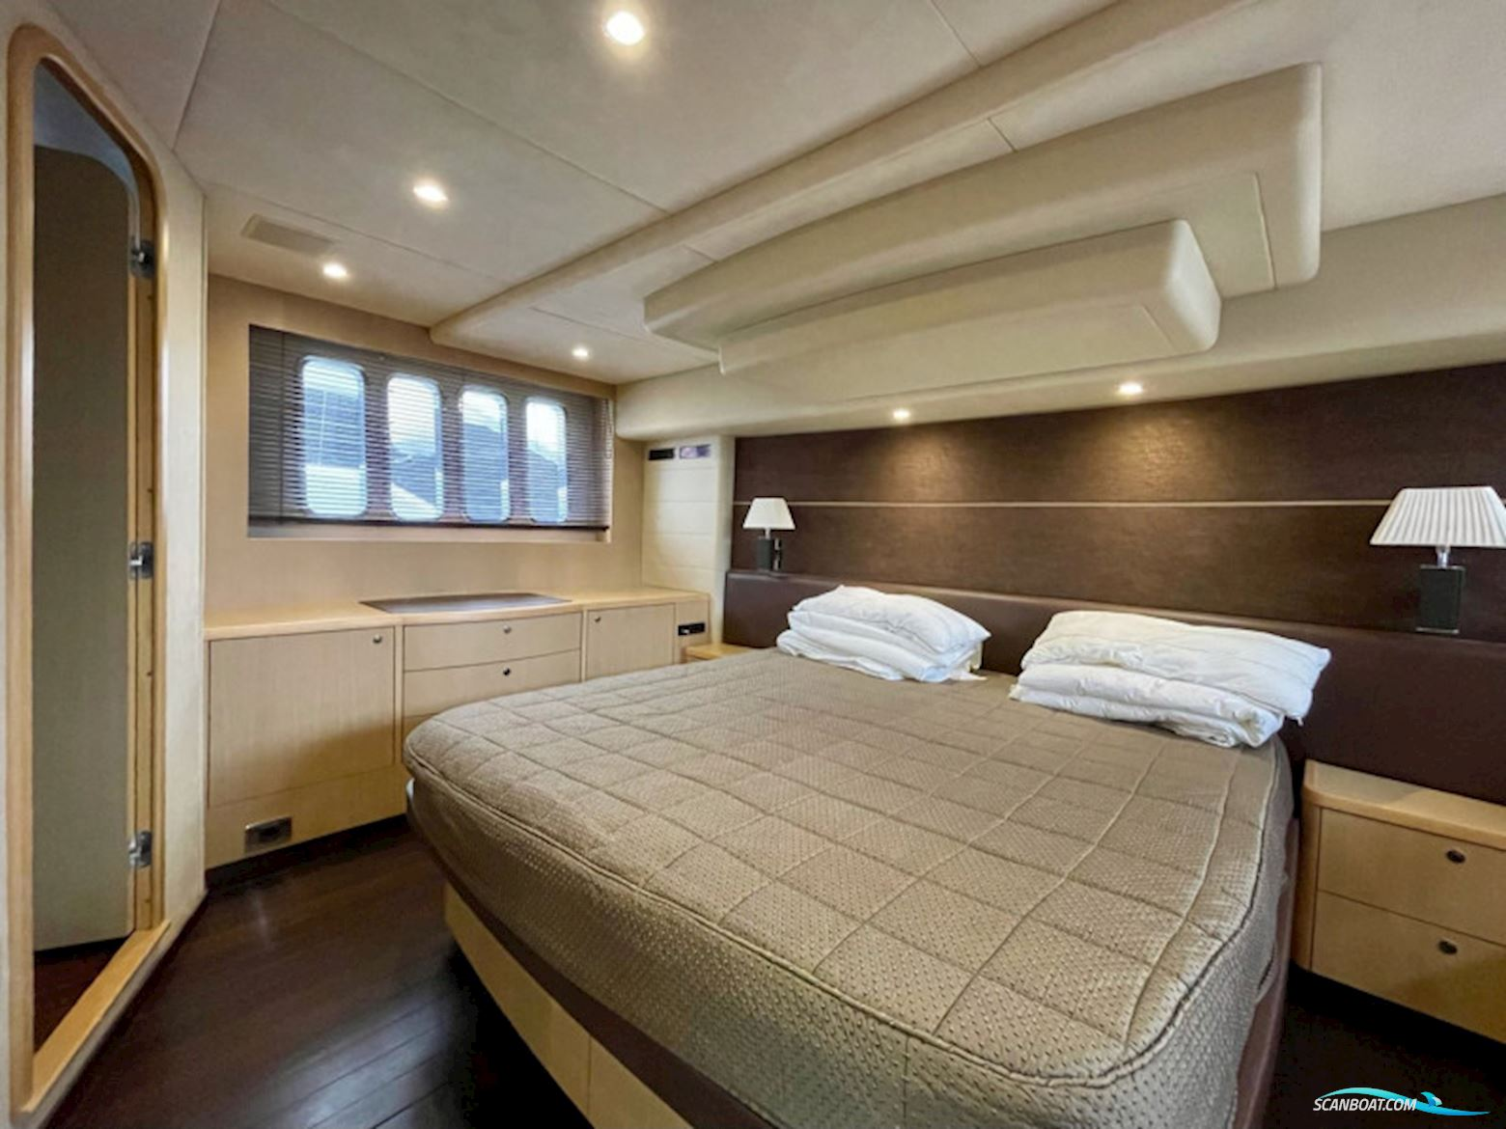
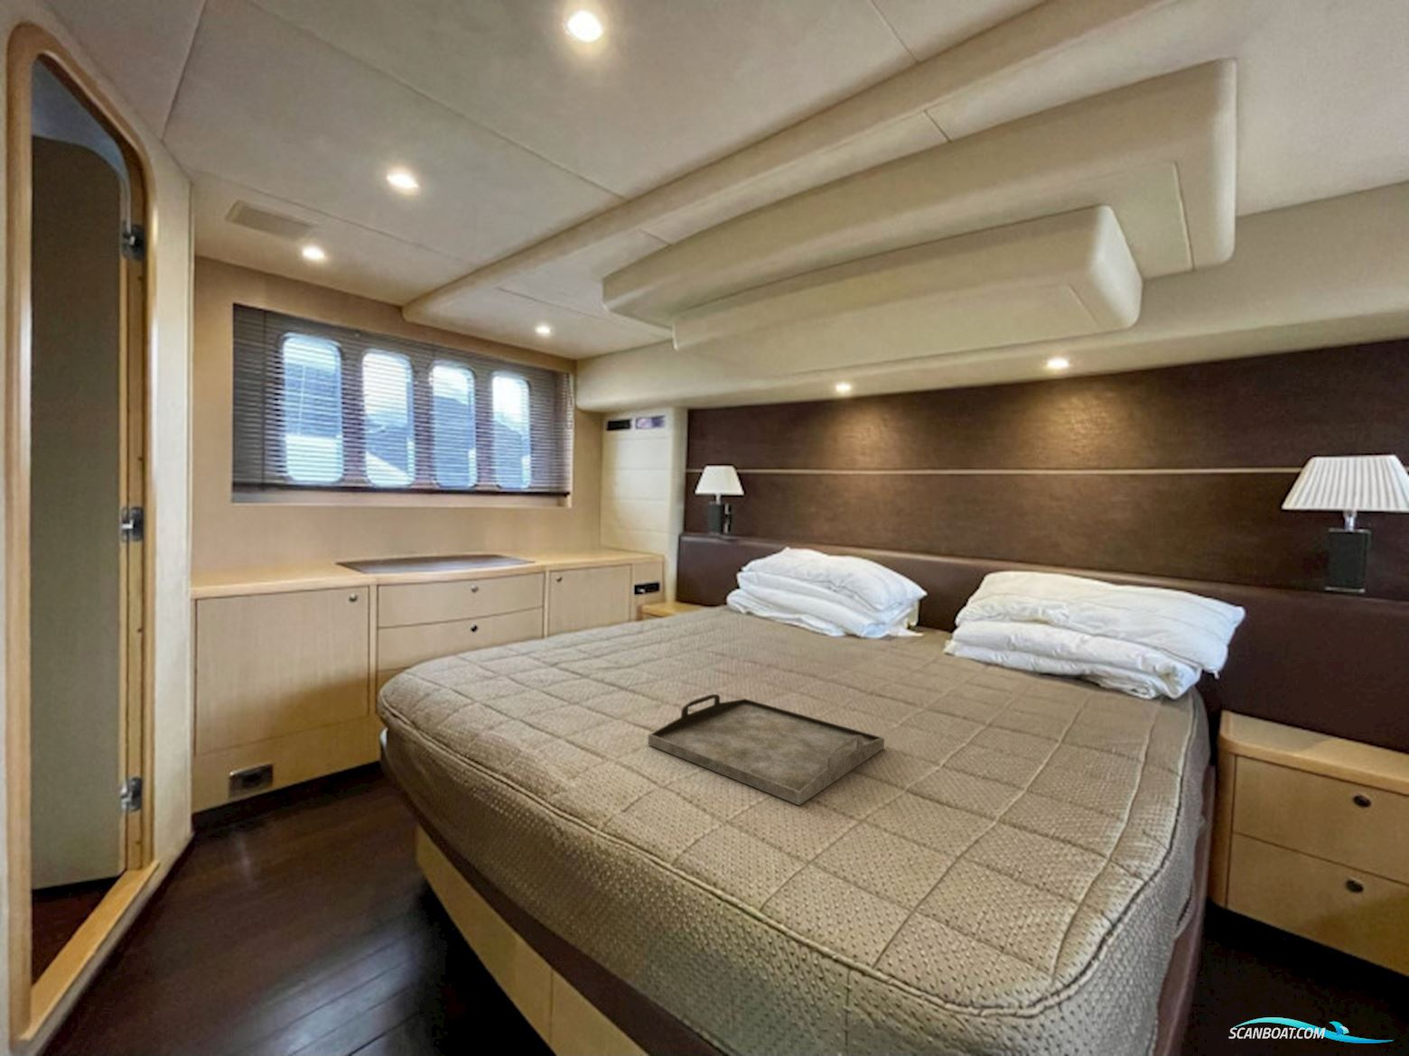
+ serving tray [648,693,885,806]
